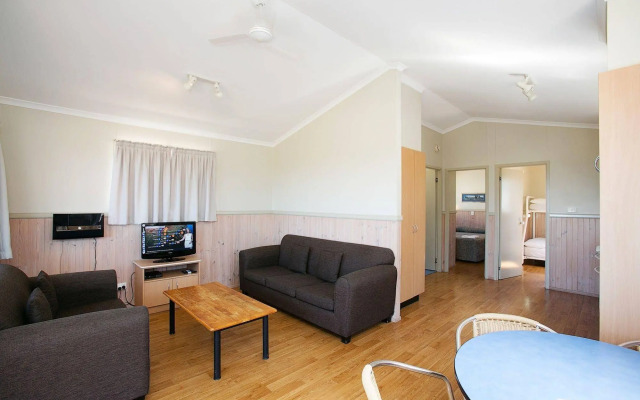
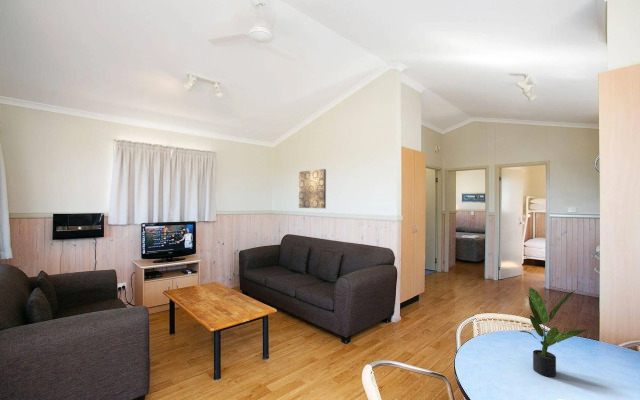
+ potted plant [518,286,589,378]
+ wall art [298,168,327,209]
